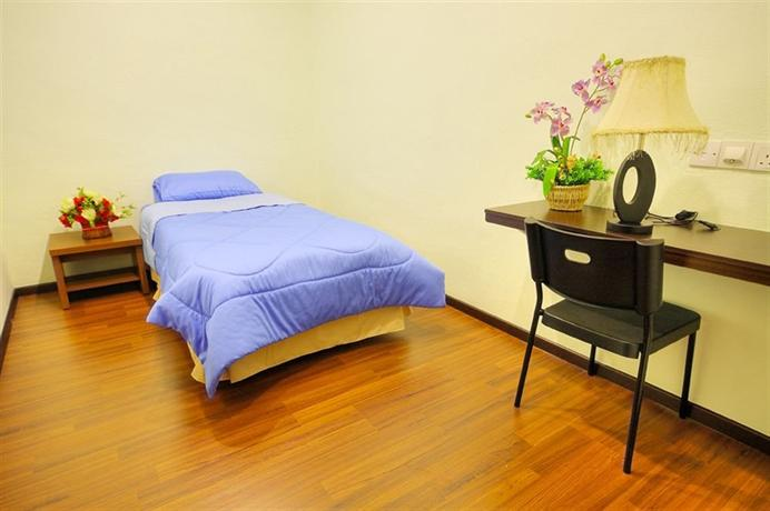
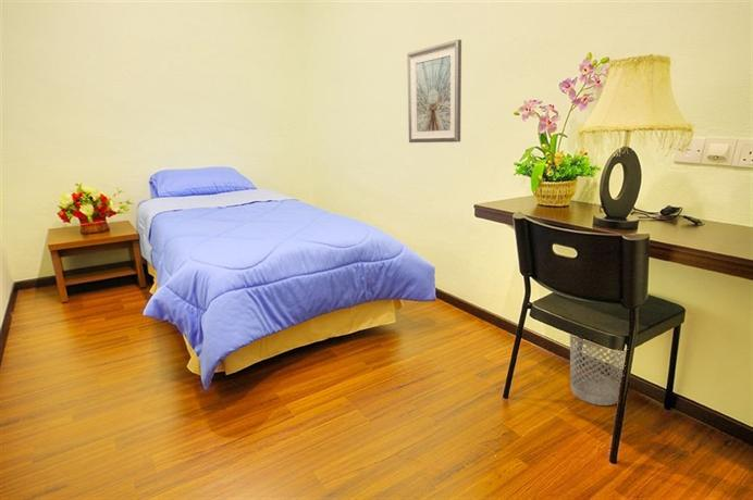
+ wastebasket [569,334,627,407]
+ picture frame [406,38,462,143]
